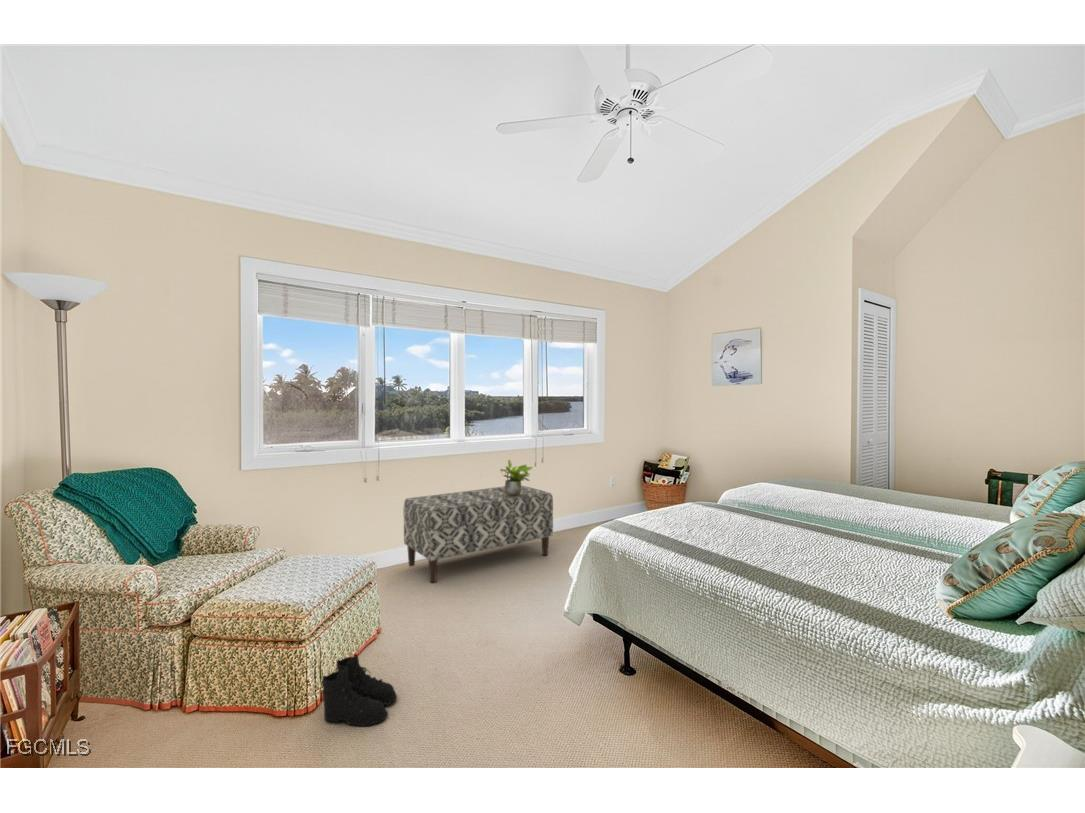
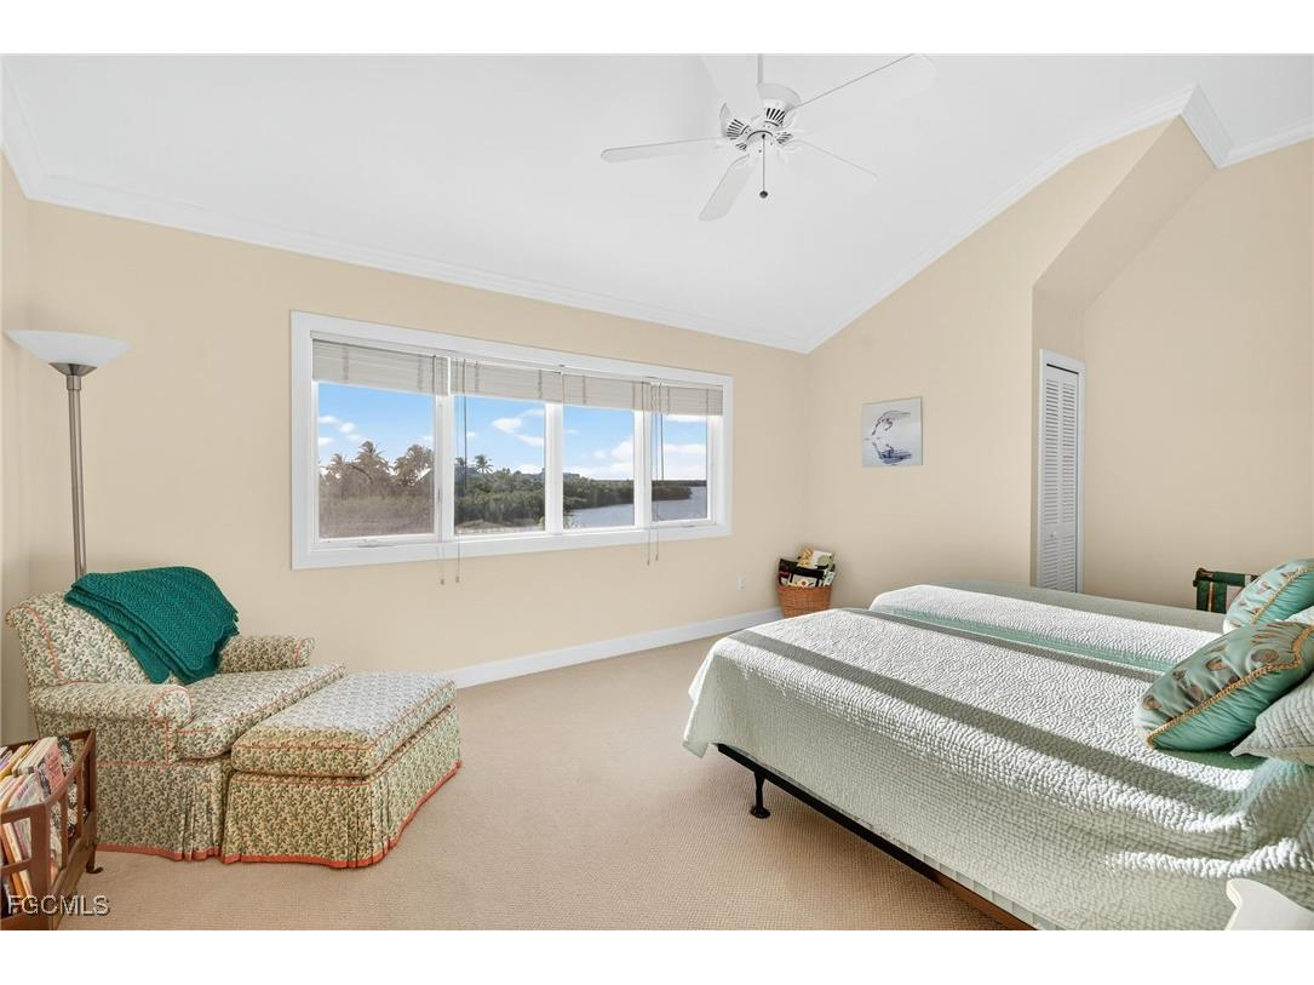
- bench [402,485,554,583]
- potted plant [499,459,534,496]
- boots [319,653,398,728]
